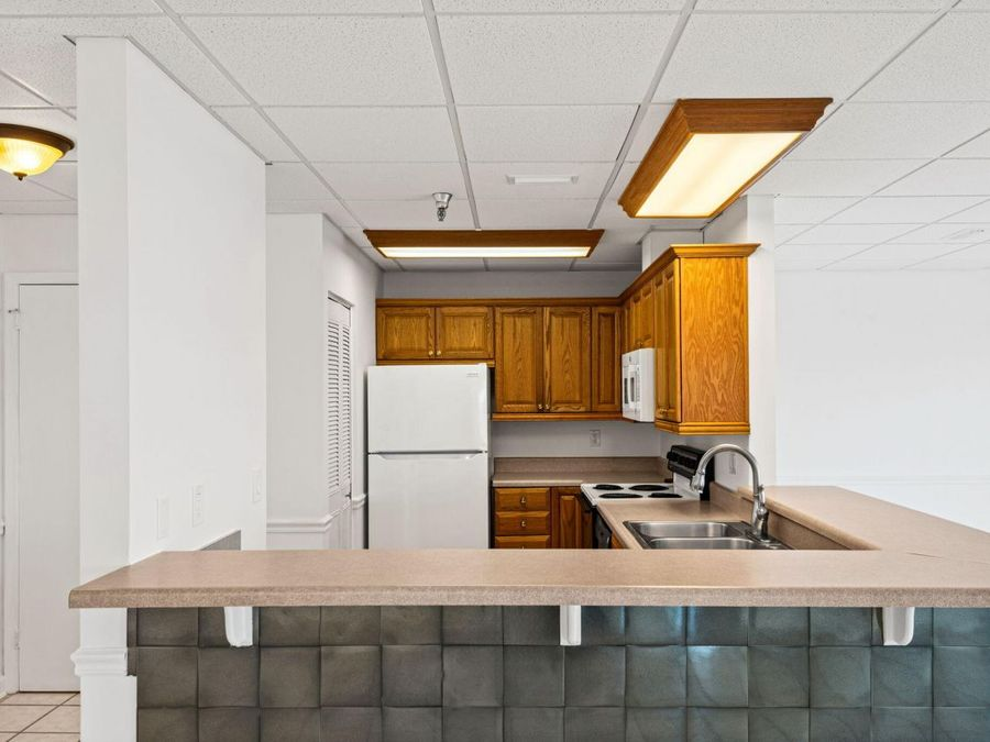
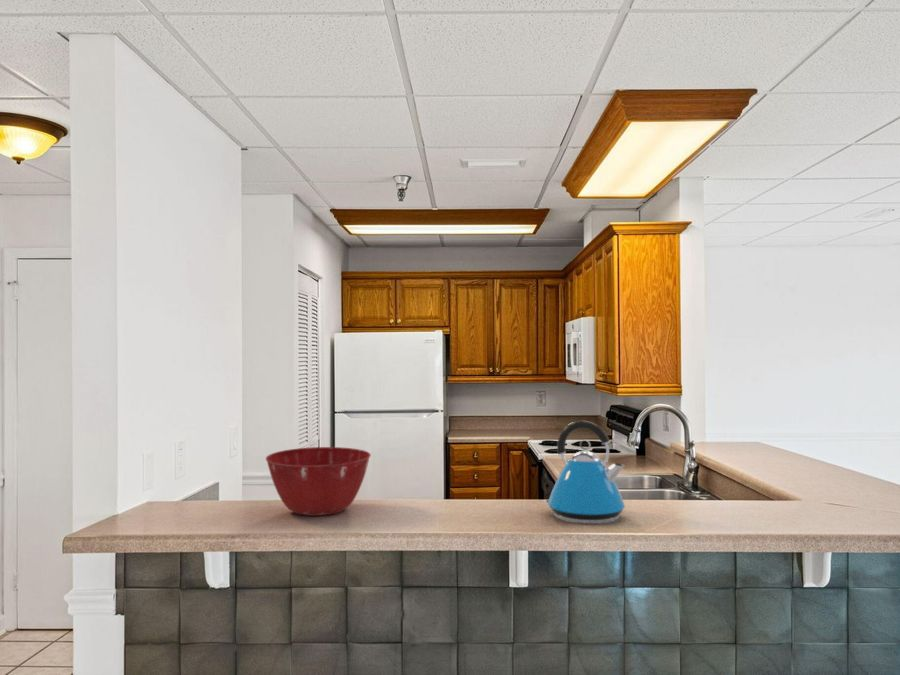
+ mixing bowl [265,446,372,517]
+ kettle [543,420,626,525]
